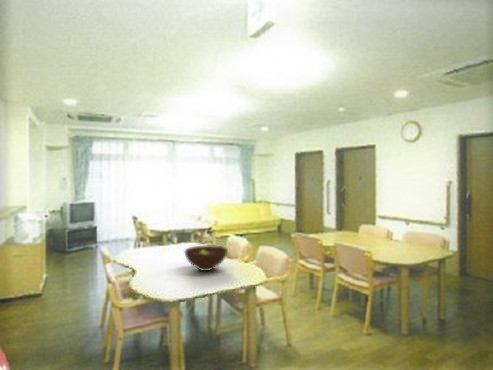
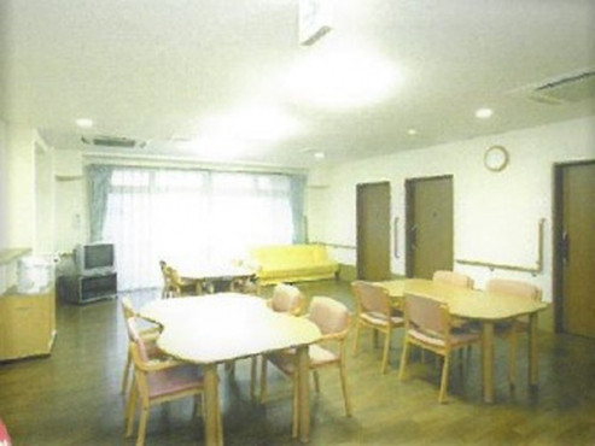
- fruit bowl [184,244,229,272]
